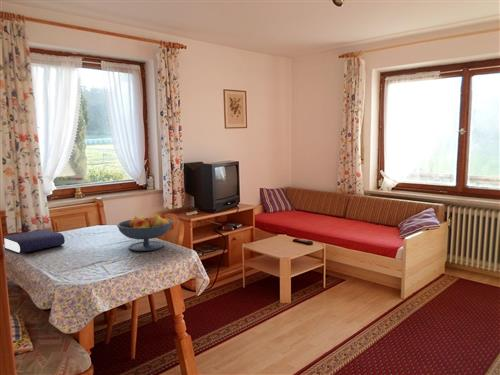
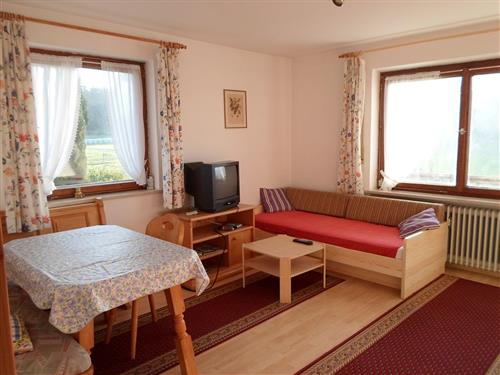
- fruit bowl [116,213,174,252]
- book [3,228,66,255]
